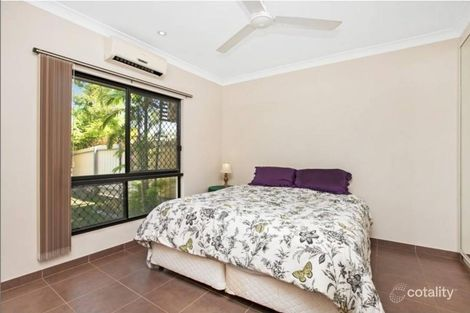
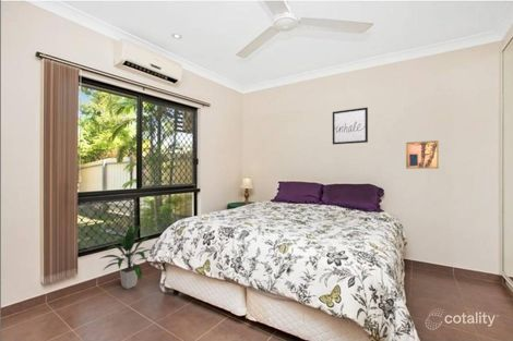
+ wall art [332,107,369,146]
+ indoor plant [100,222,152,290]
+ wall art [405,139,440,170]
